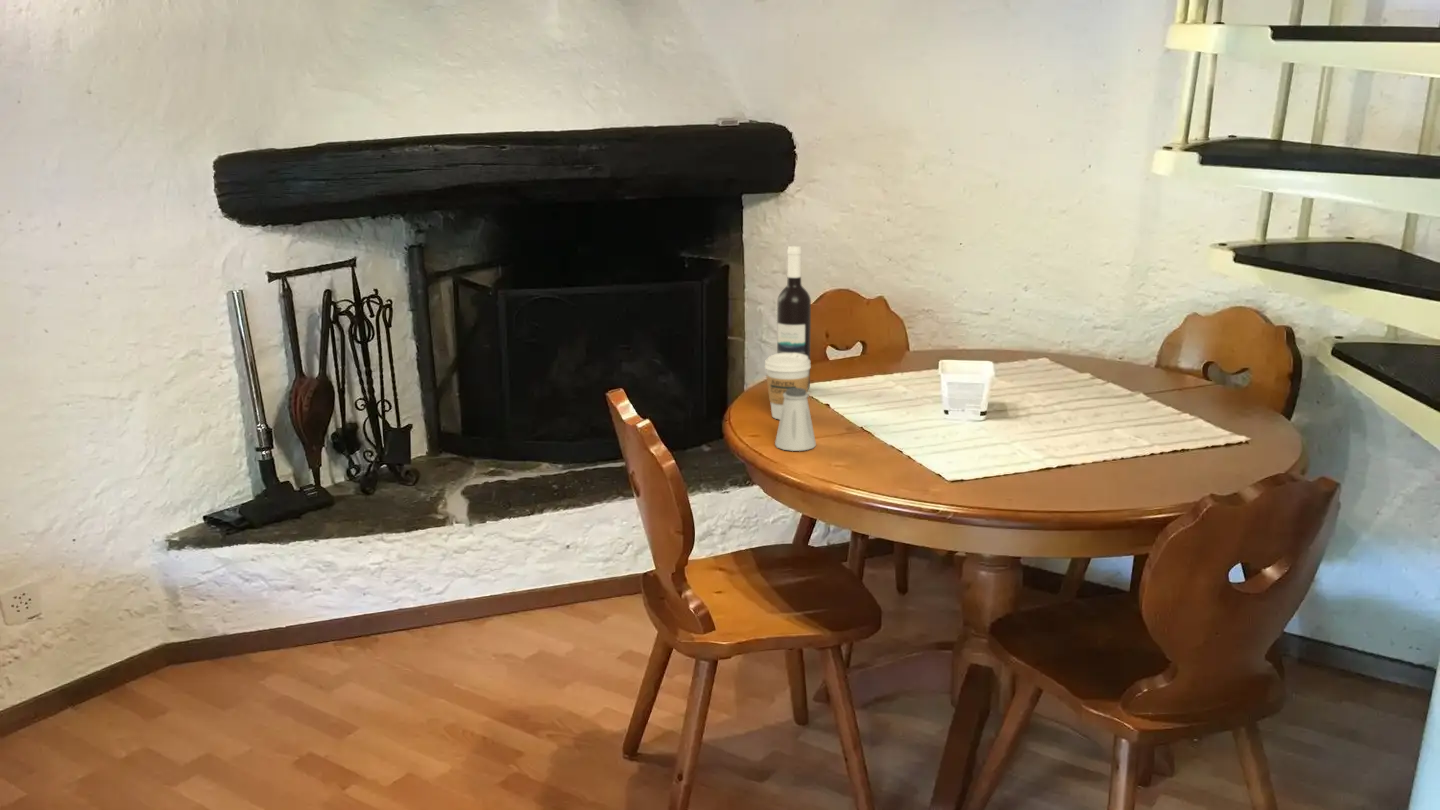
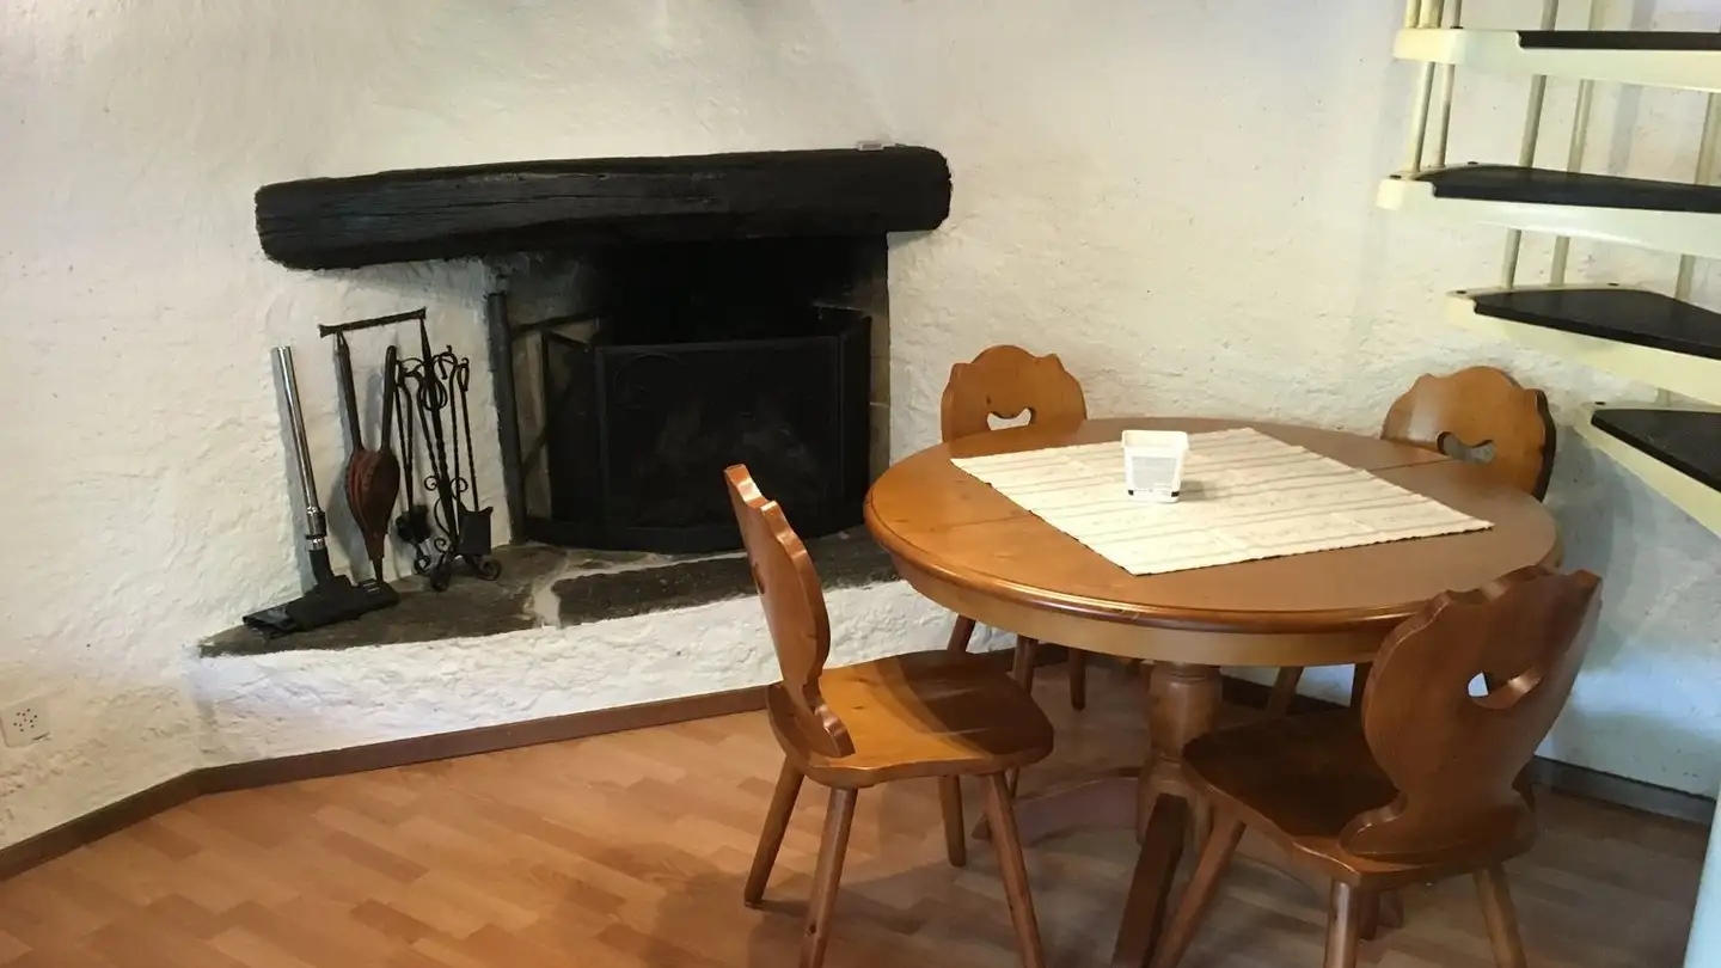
- wine bottle [776,245,812,390]
- saltshaker [774,388,817,452]
- coffee cup [764,353,812,421]
